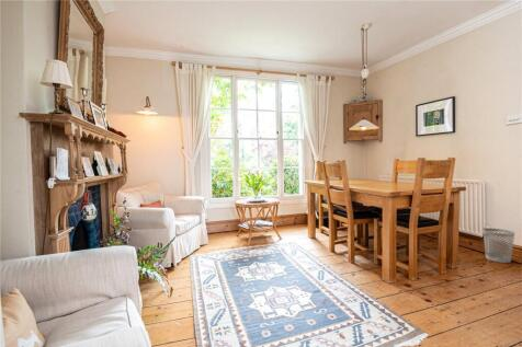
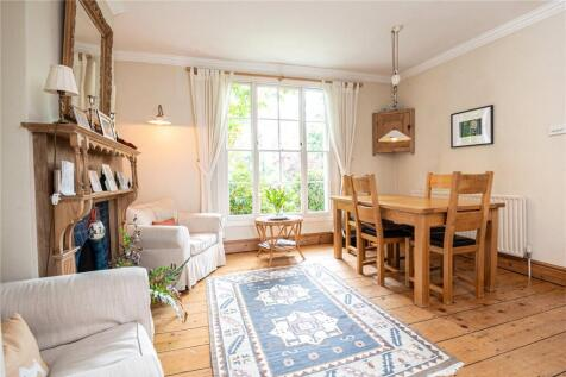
- wastebasket [481,228,515,264]
